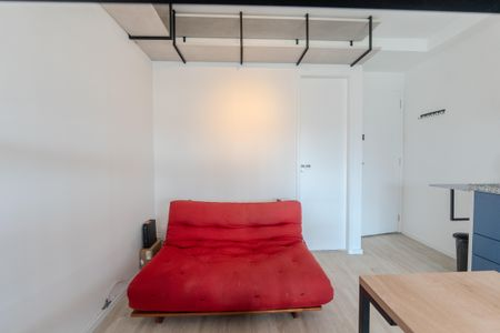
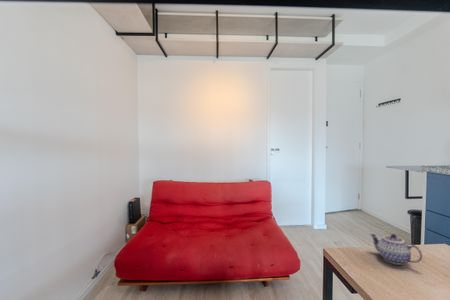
+ teapot [369,232,423,266]
